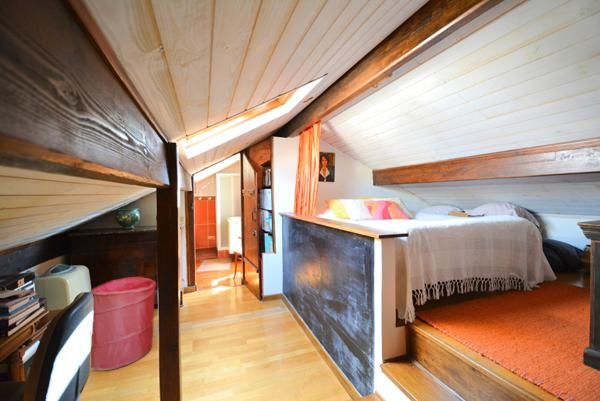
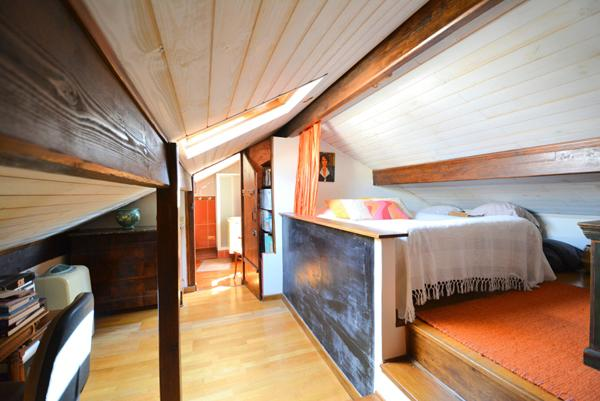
- laundry hamper [89,276,157,371]
